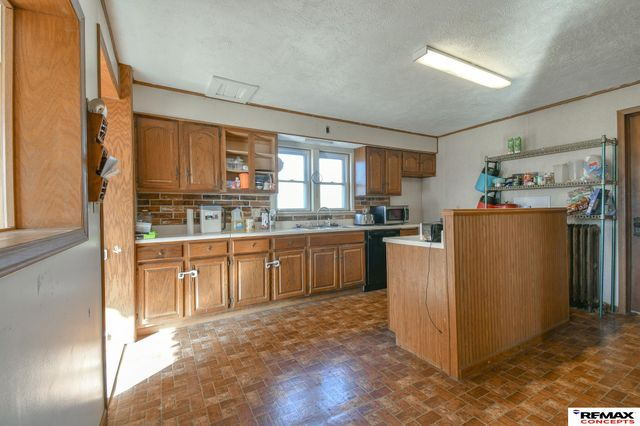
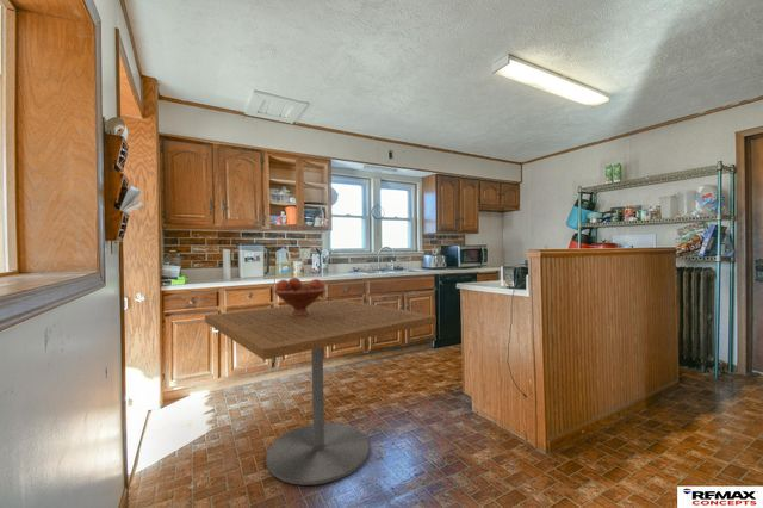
+ fruit bowl [273,277,327,317]
+ dining table [204,298,436,487]
